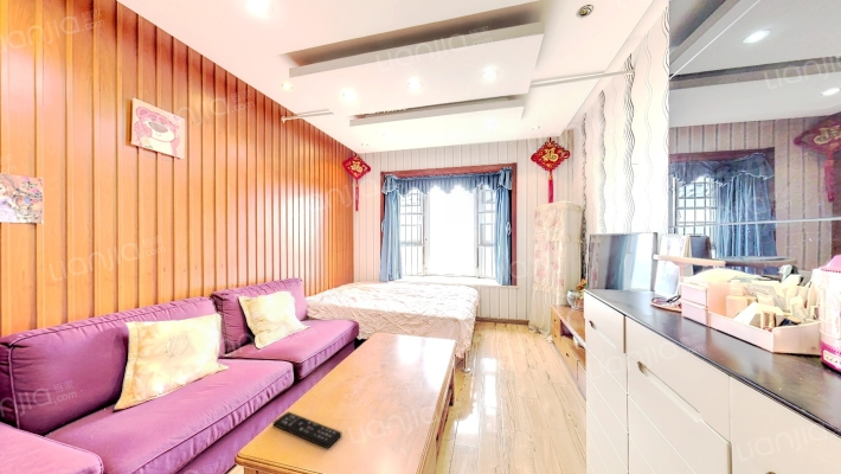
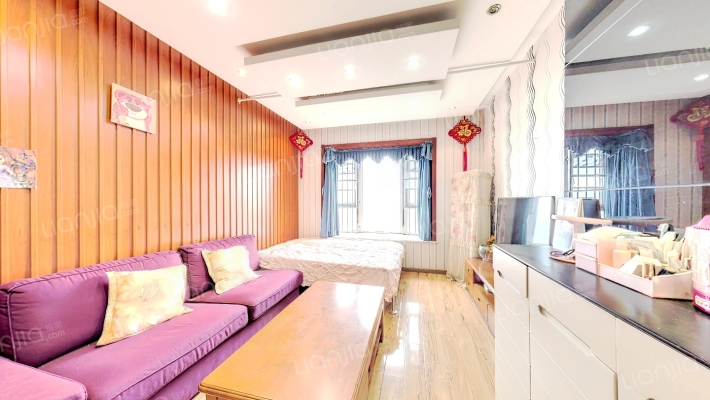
- remote control [272,410,342,450]
